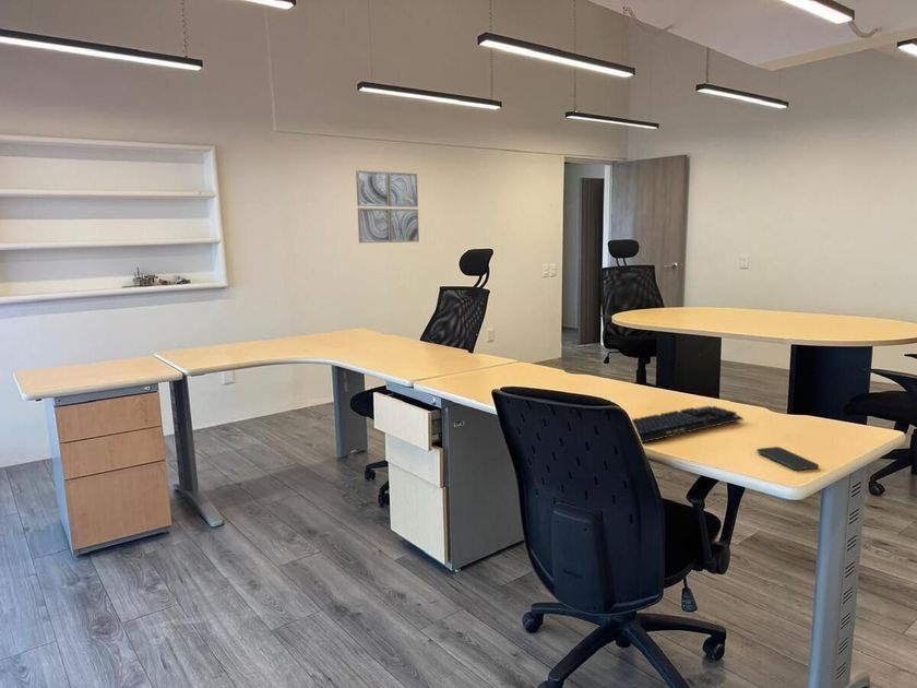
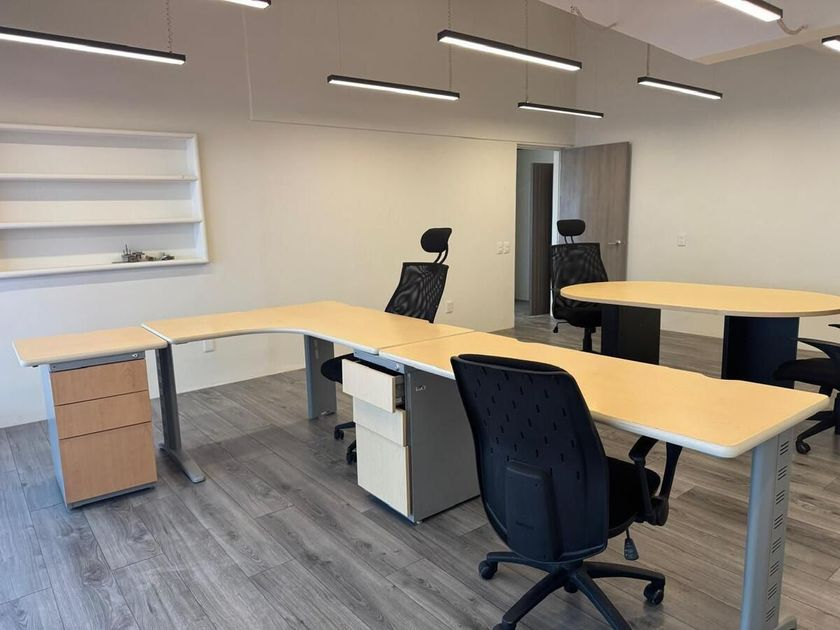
- keyboard [631,405,746,444]
- wall art [355,169,420,244]
- smartphone [755,446,820,471]
